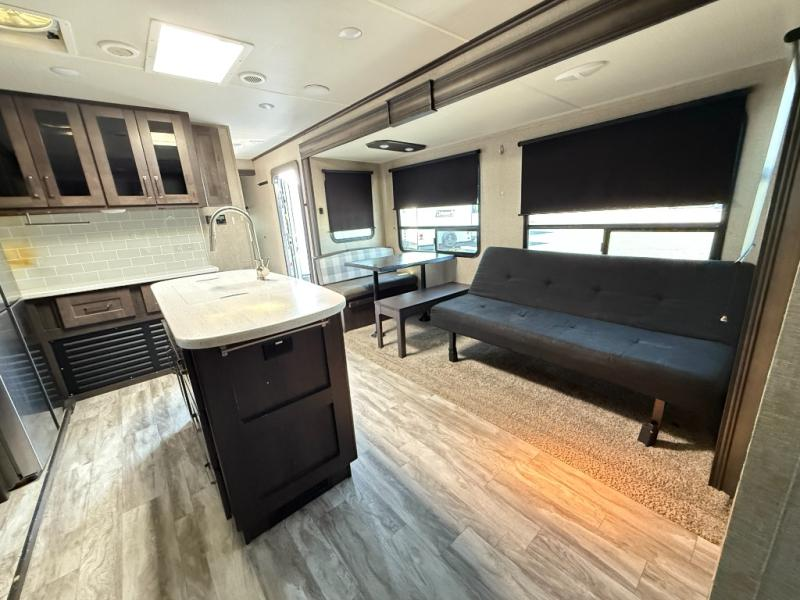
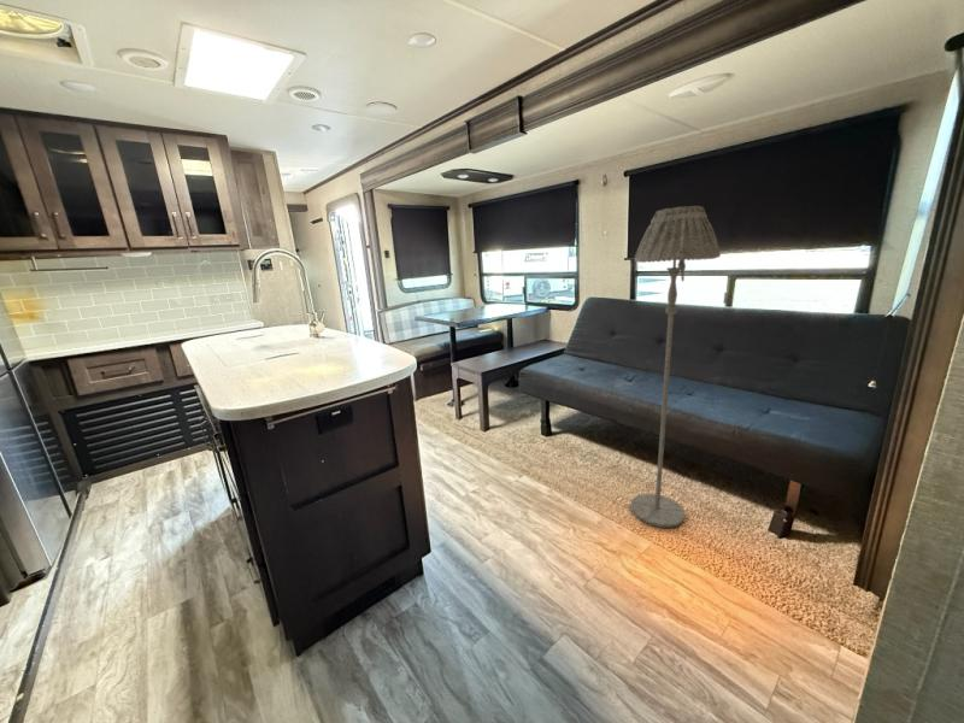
+ floor lamp [629,205,722,529]
